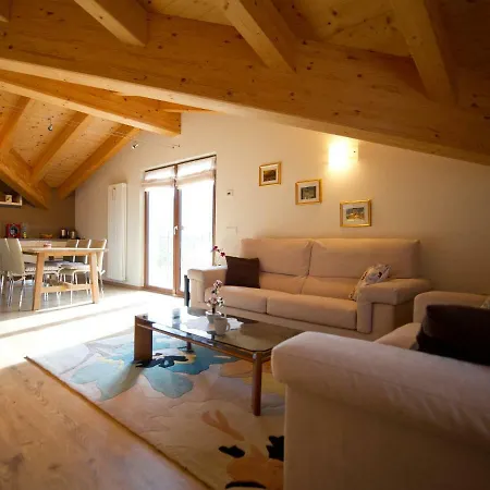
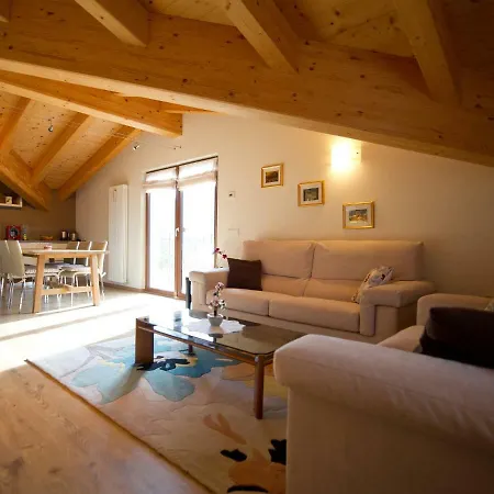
- mug [212,316,232,336]
